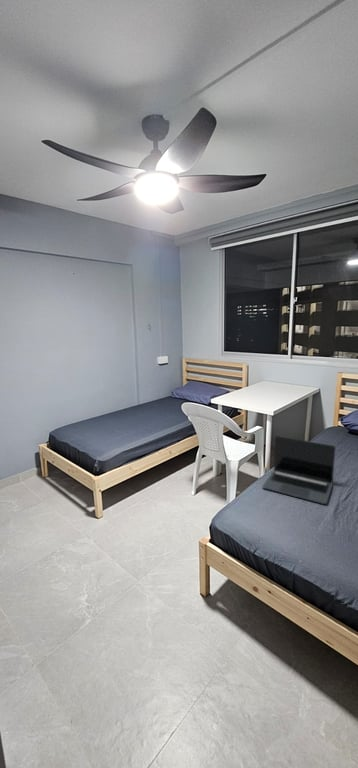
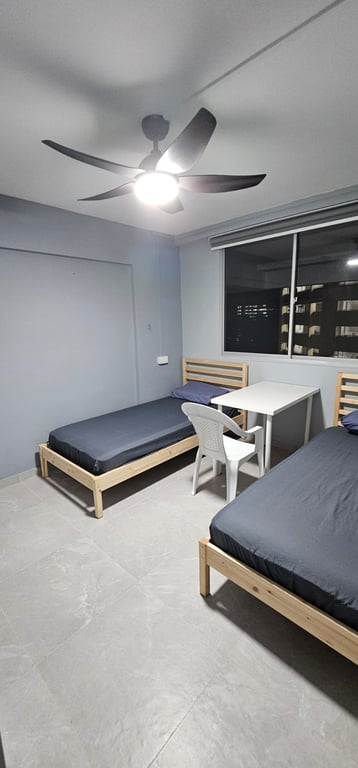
- laptop [261,435,336,505]
